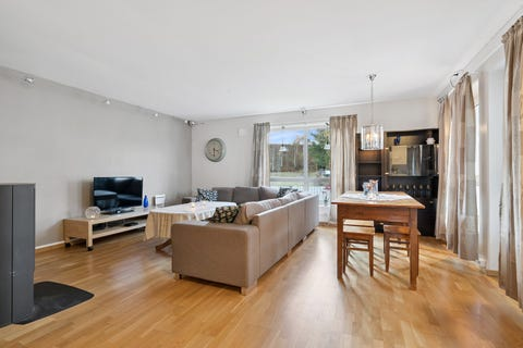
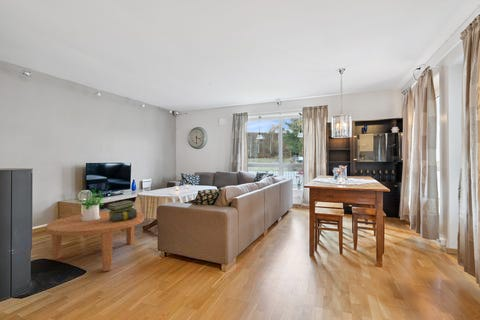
+ stack of books [106,200,137,222]
+ potted plant [75,189,105,221]
+ coffee table [45,210,145,272]
